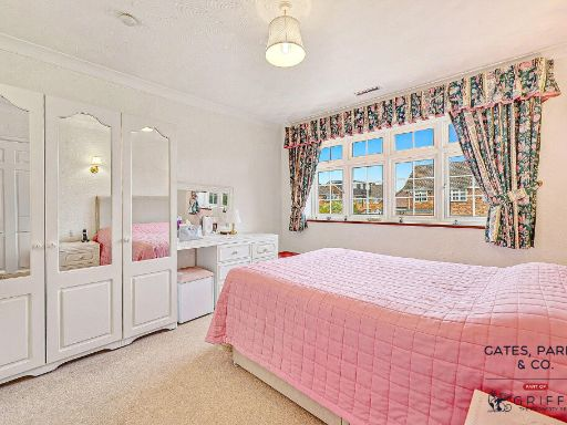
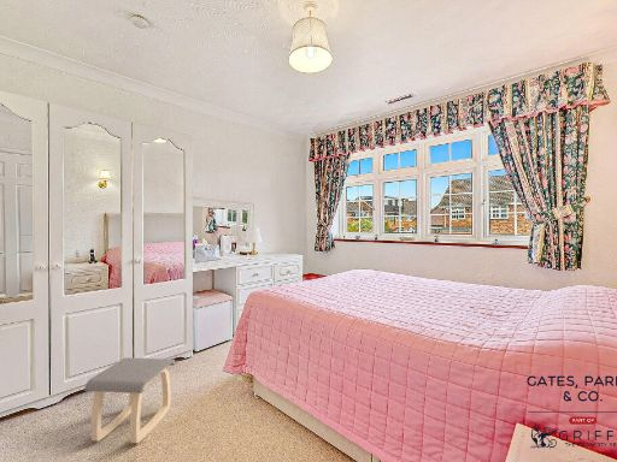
+ stool [83,356,177,444]
